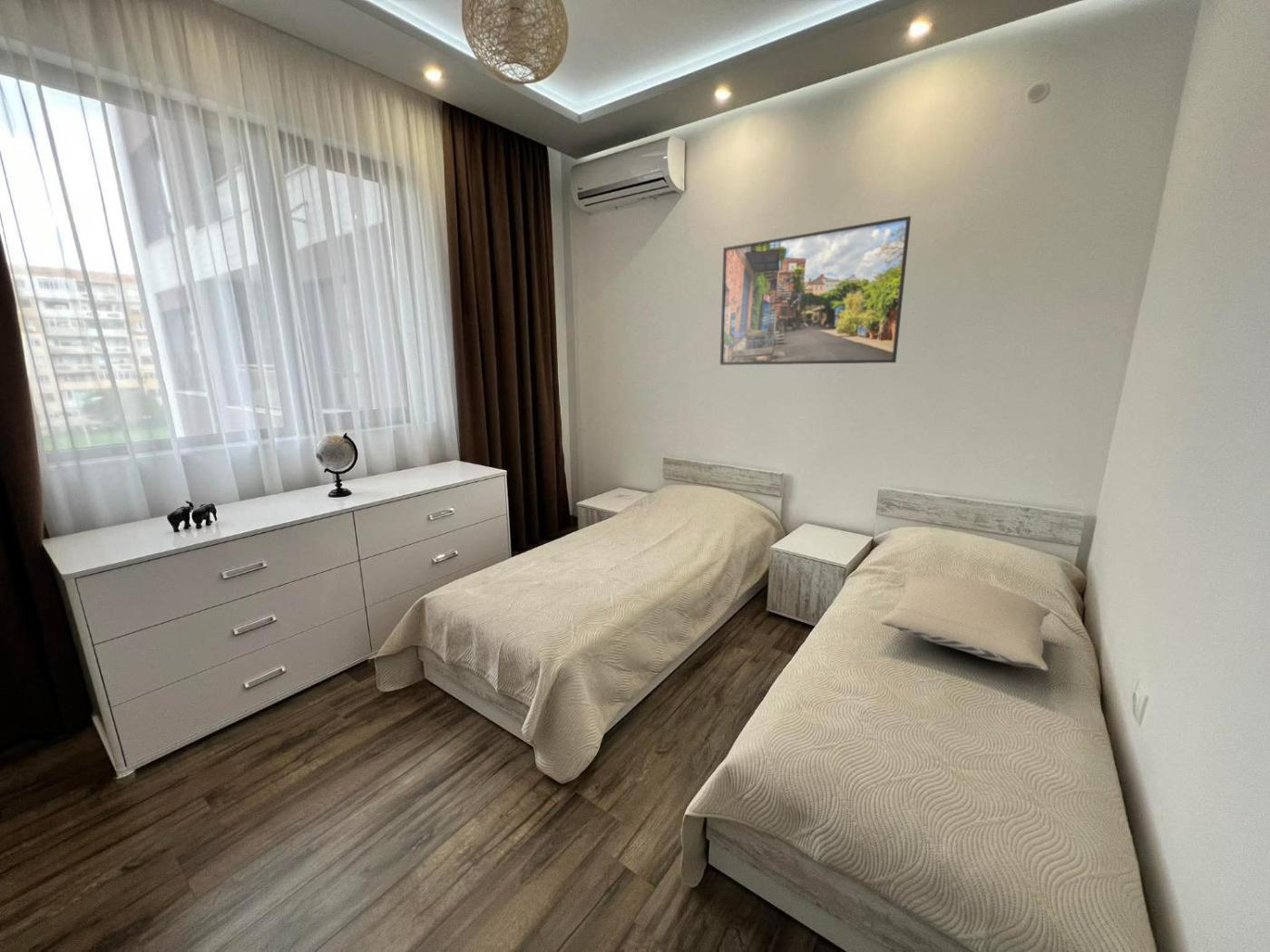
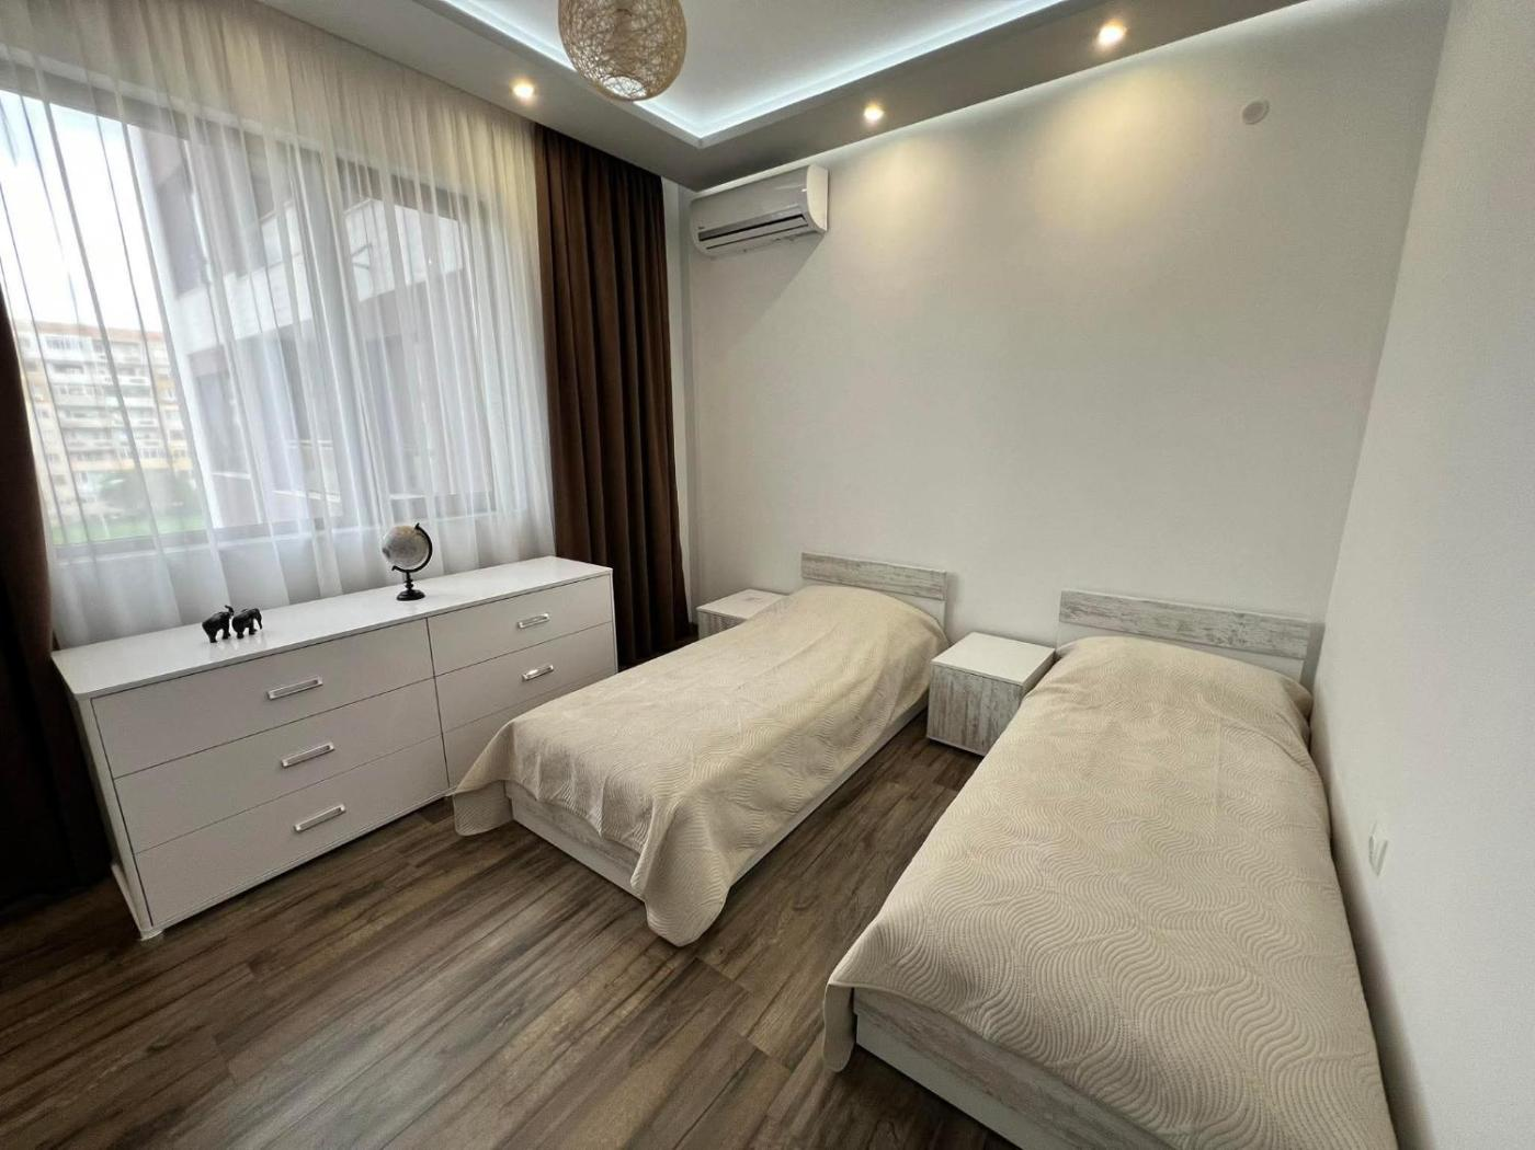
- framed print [719,215,912,365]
- pillow [879,575,1051,672]
